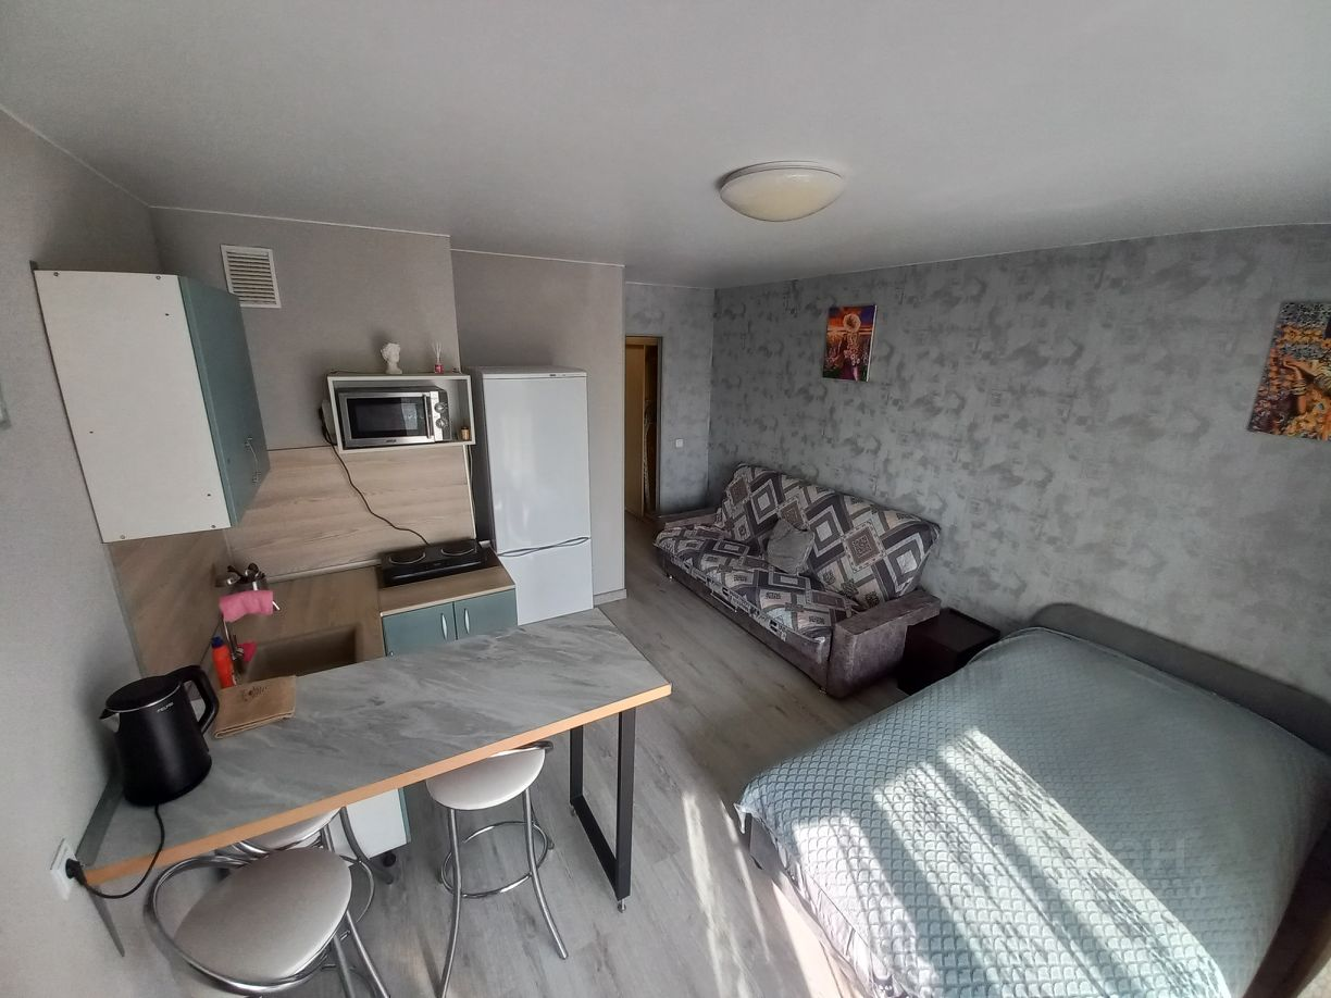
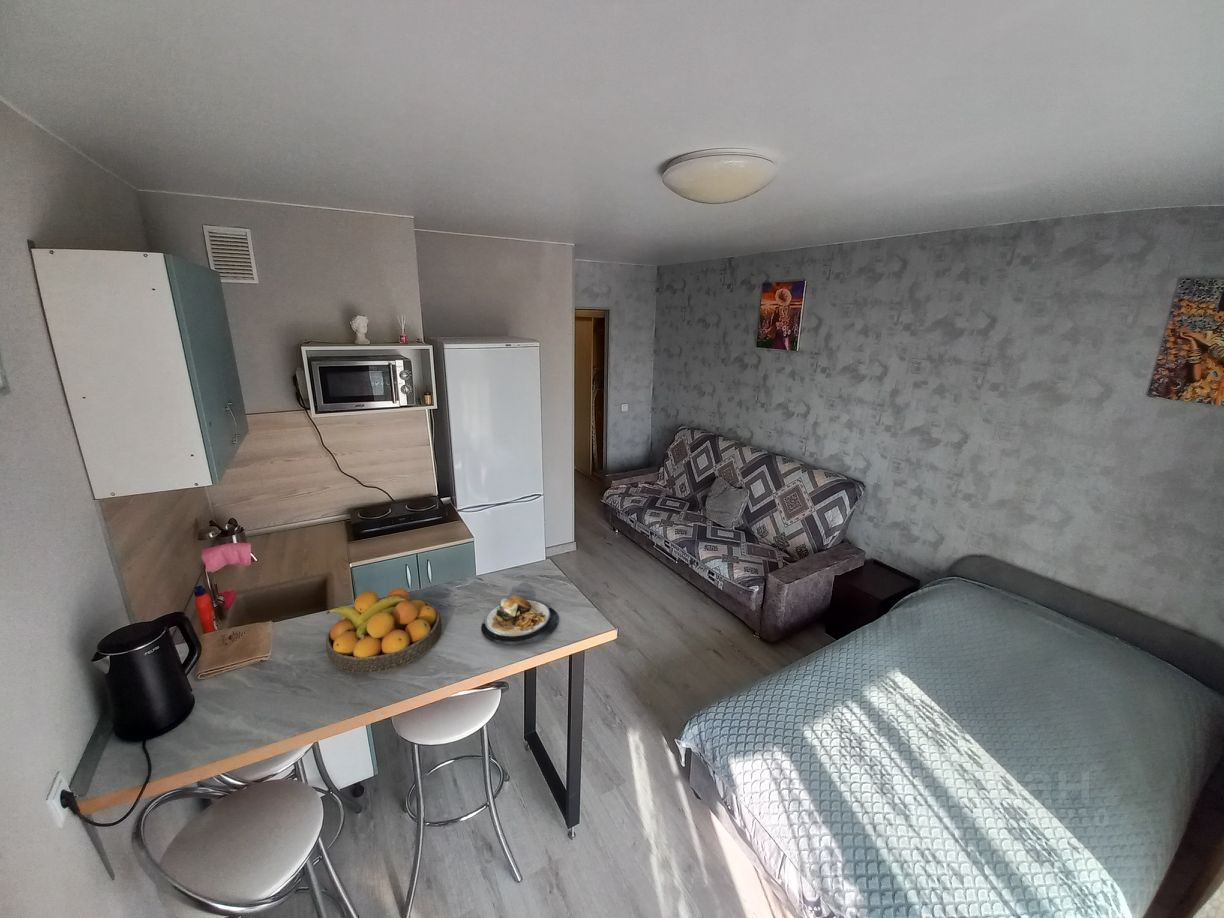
+ plate [480,594,559,647]
+ fruit bowl [325,587,443,674]
